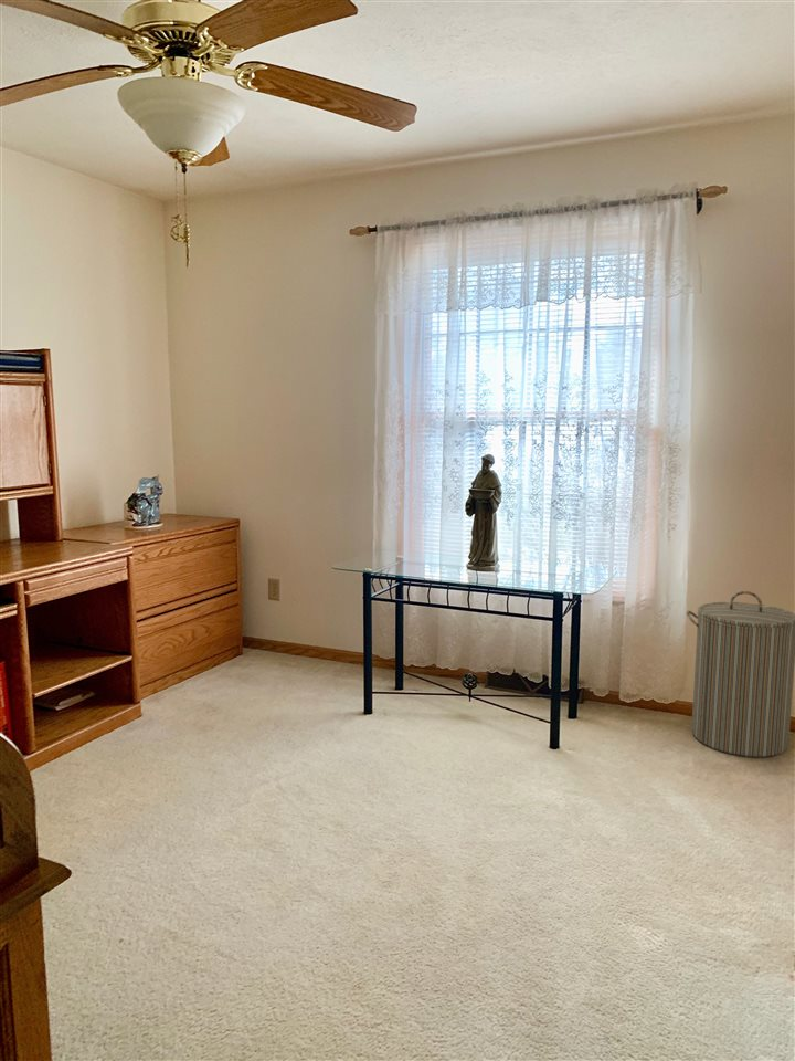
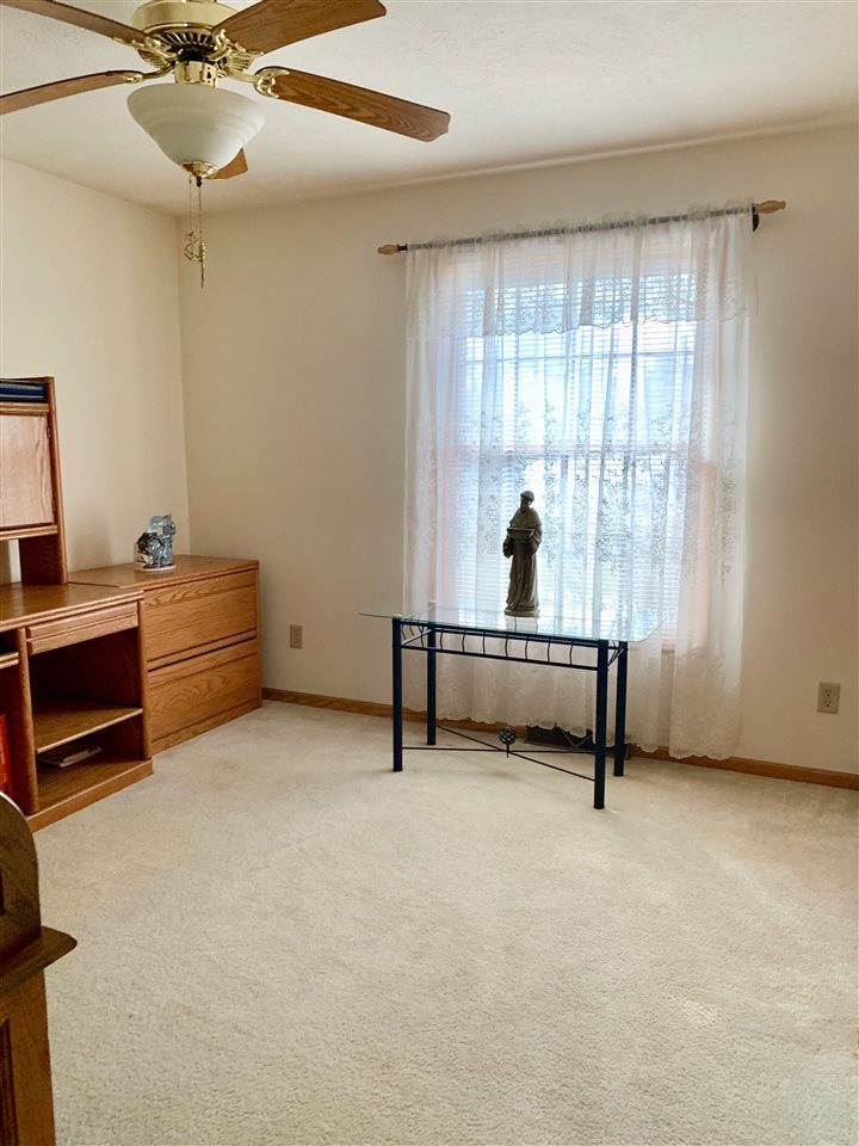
- laundry hamper [686,590,795,758]
